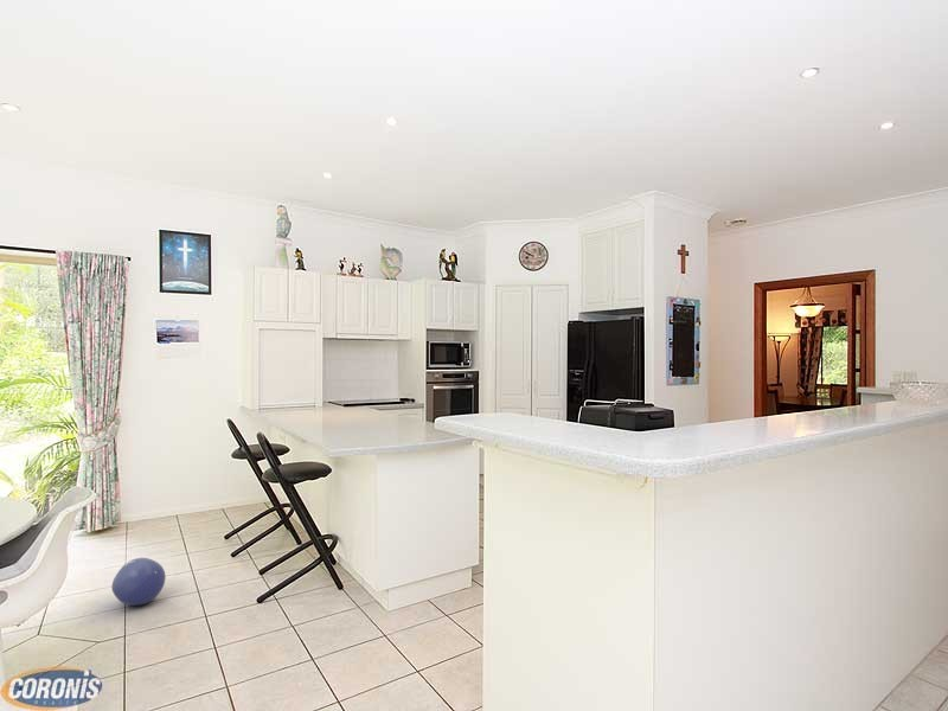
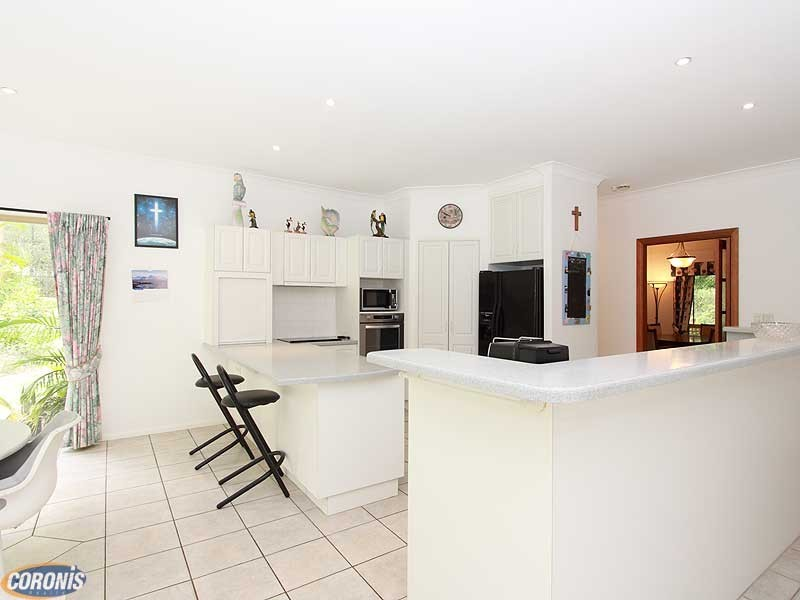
- ball [110,557,167,607]
